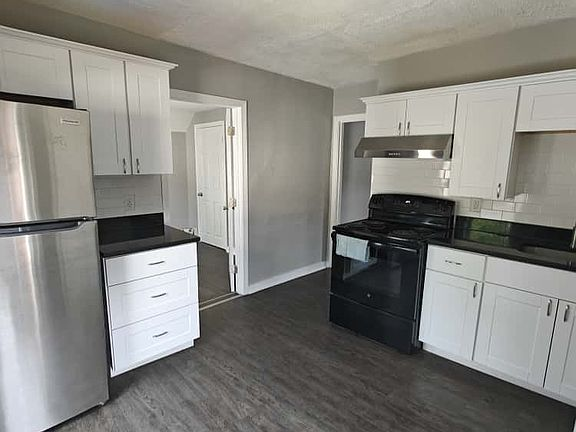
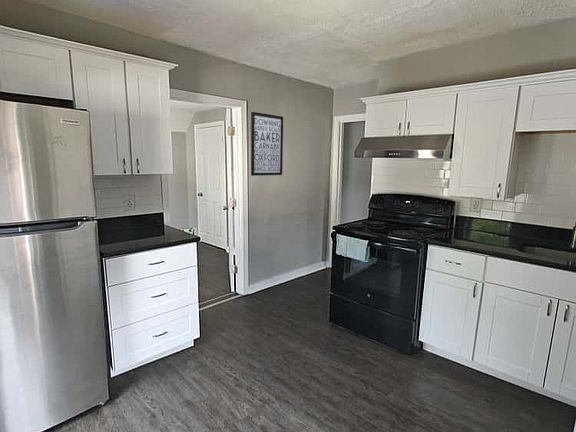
+ wall art [250,111,284,177]
